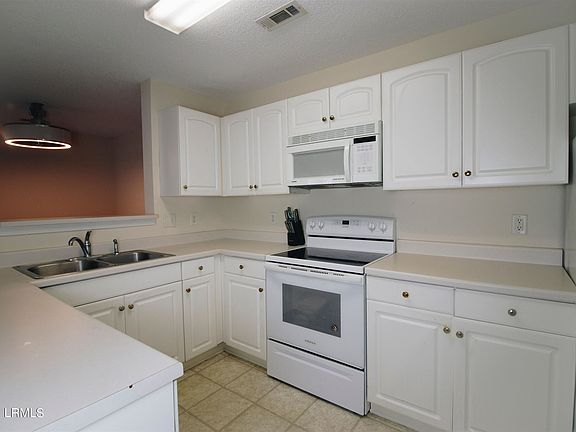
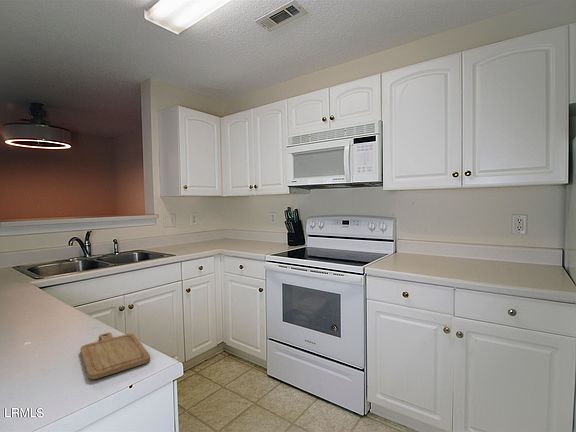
+ chopping board [79,332,151,380]
